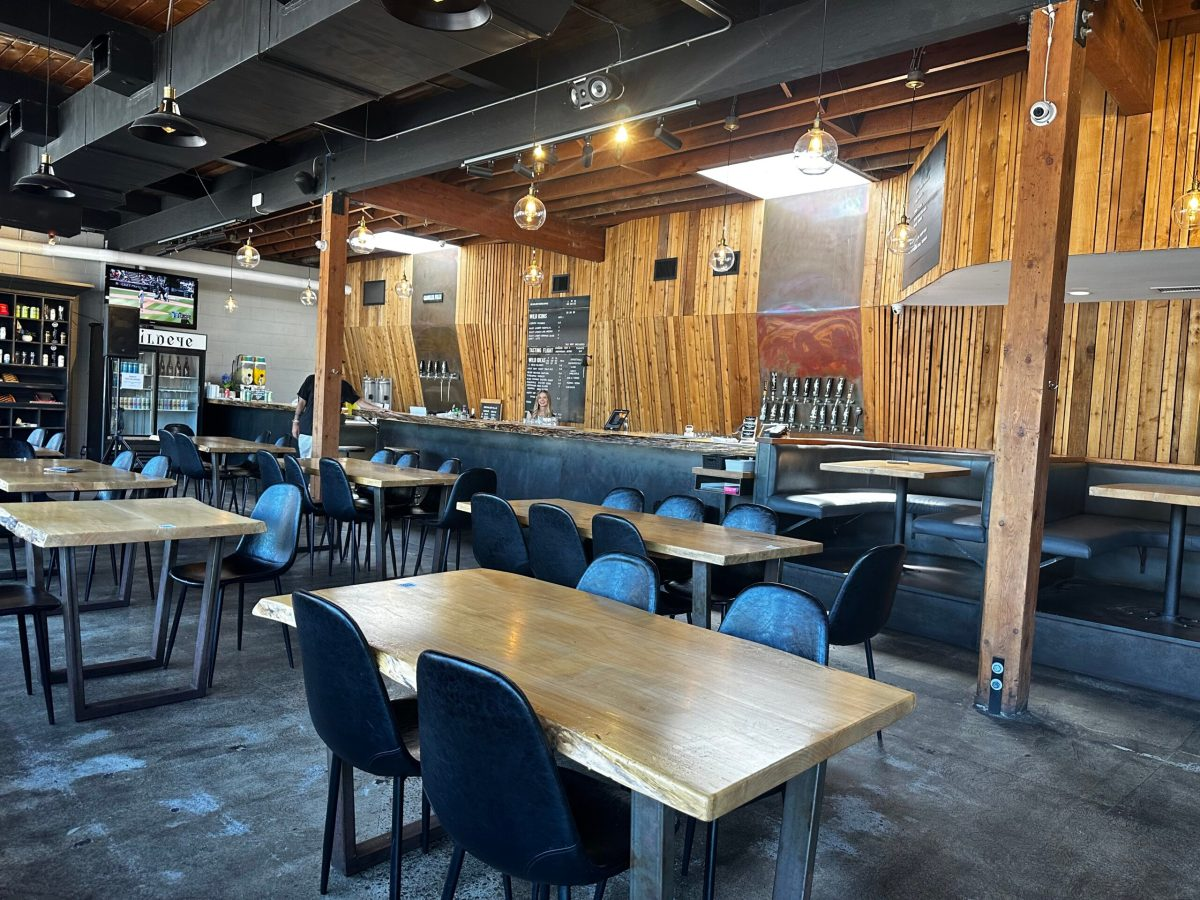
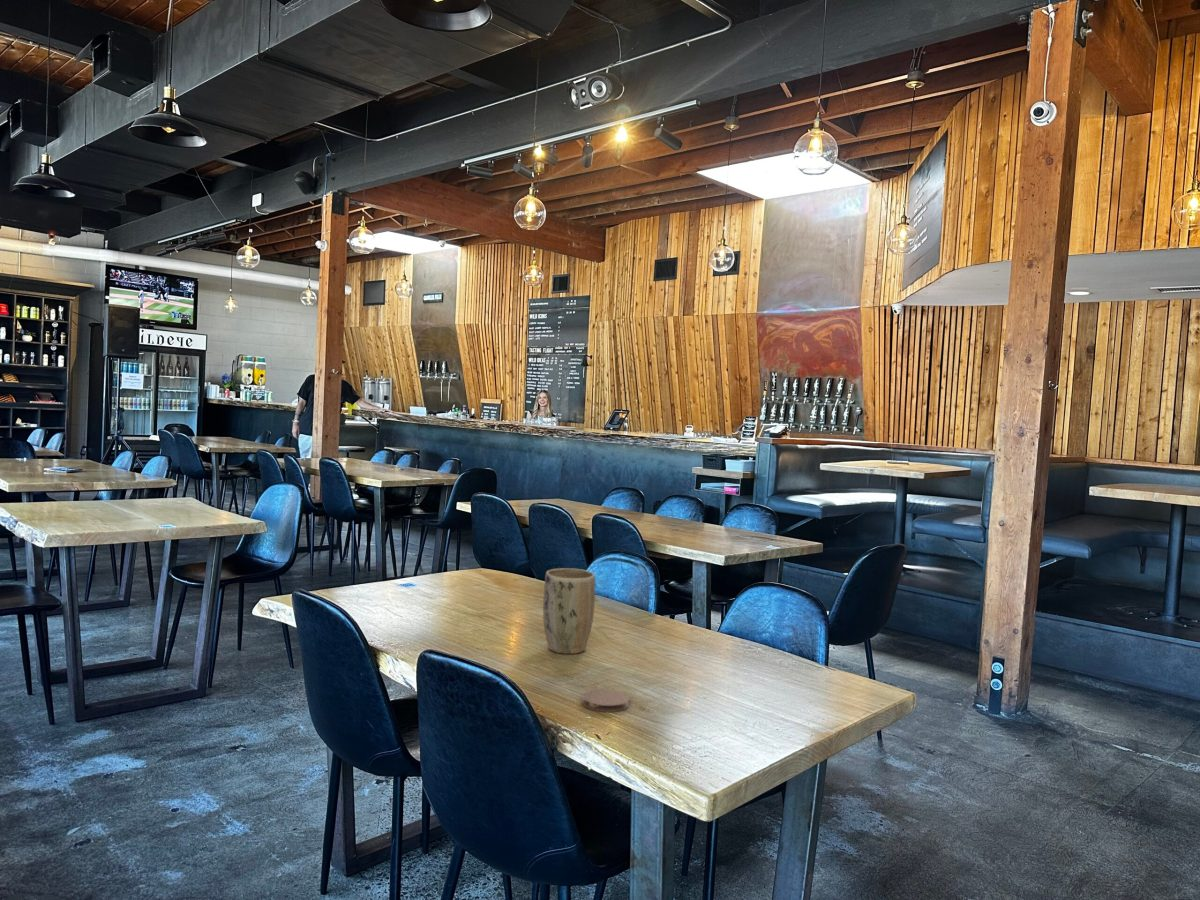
+ plant pot [542,567,596,655]
+ coaster [581,688,630,713]
